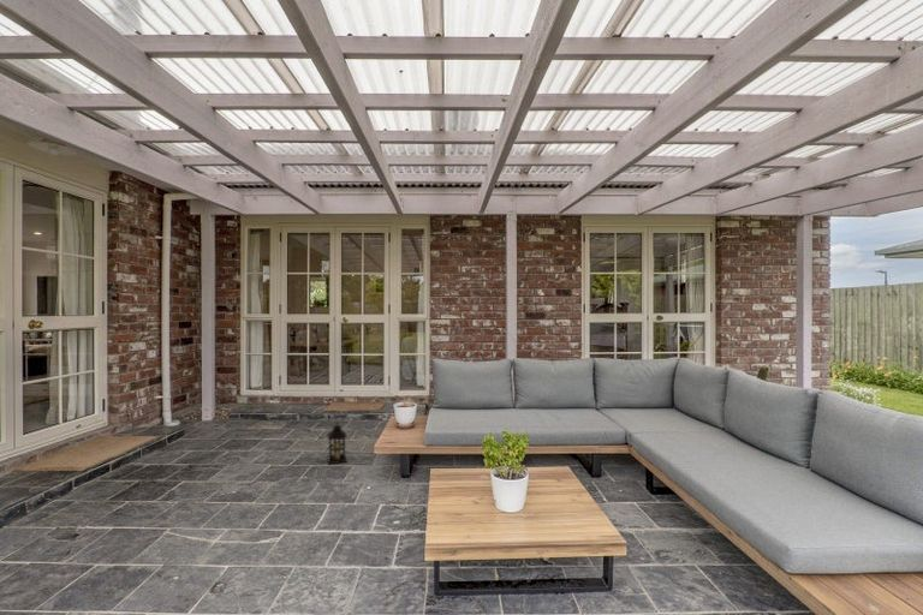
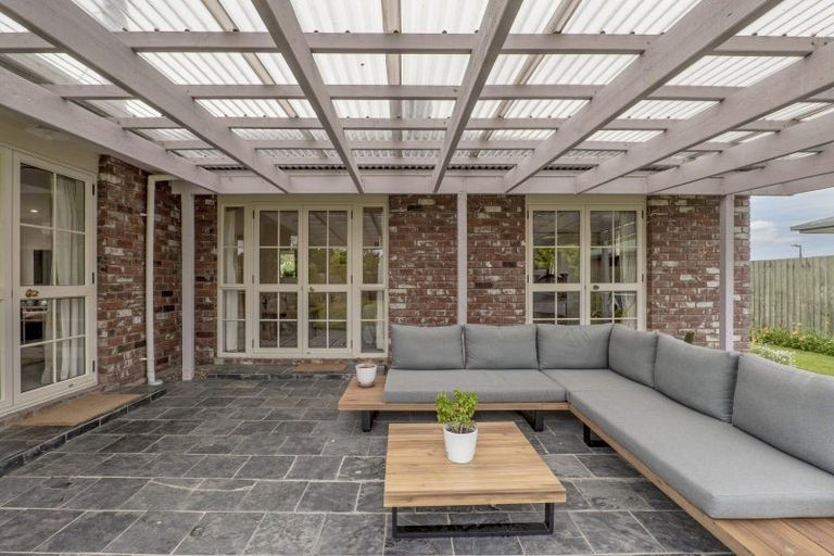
- lantern [326,418,349,466]
